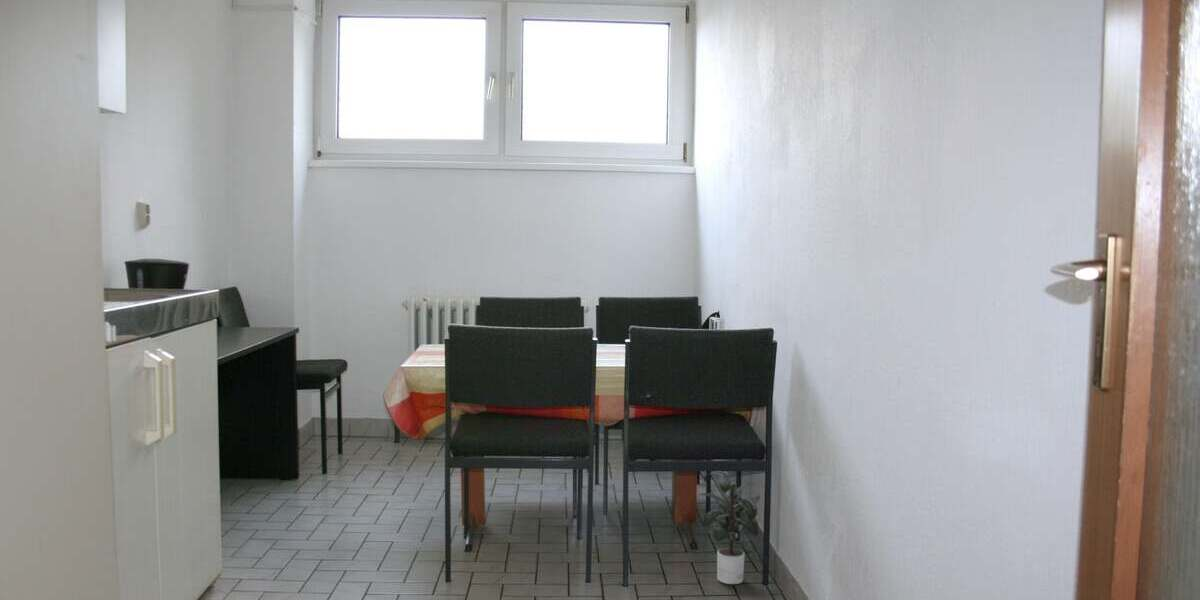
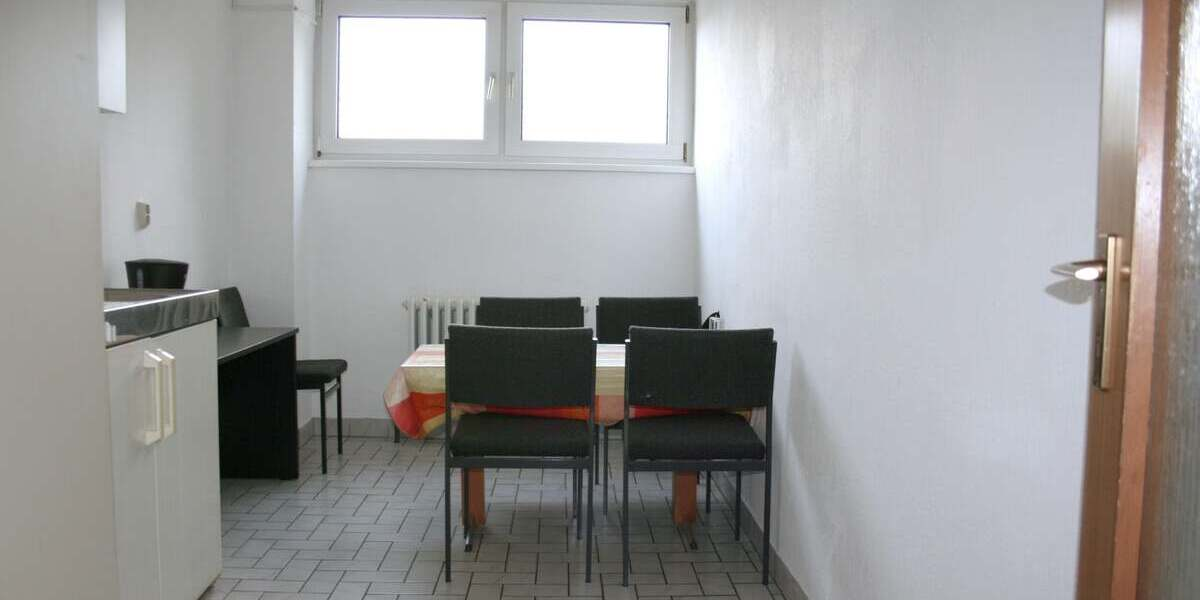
- potted plant [697,470,762,585]
